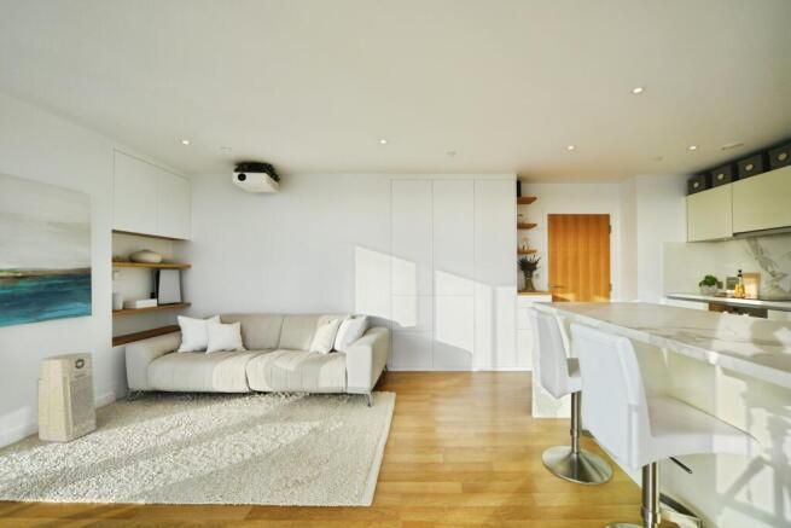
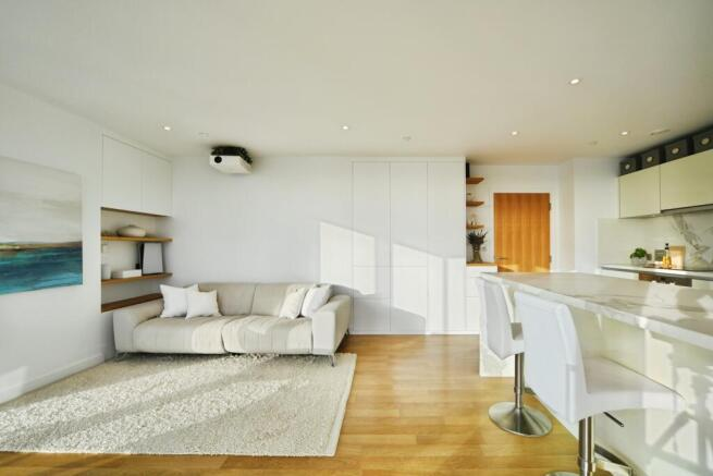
- air purifier [35,352,98,443]
